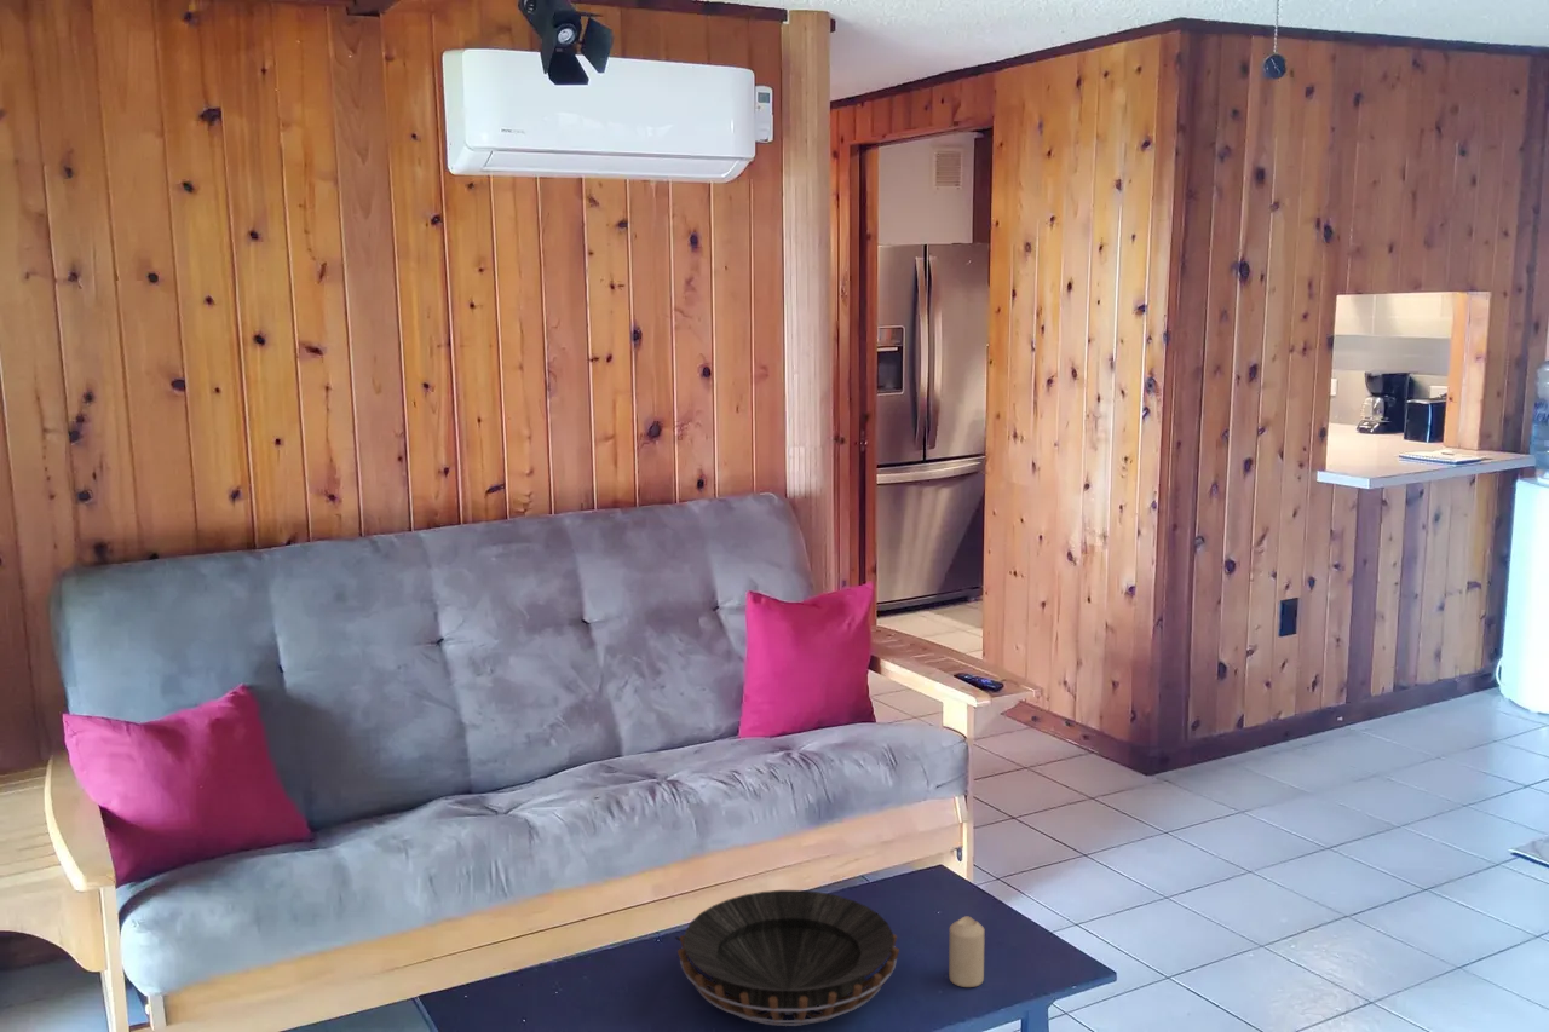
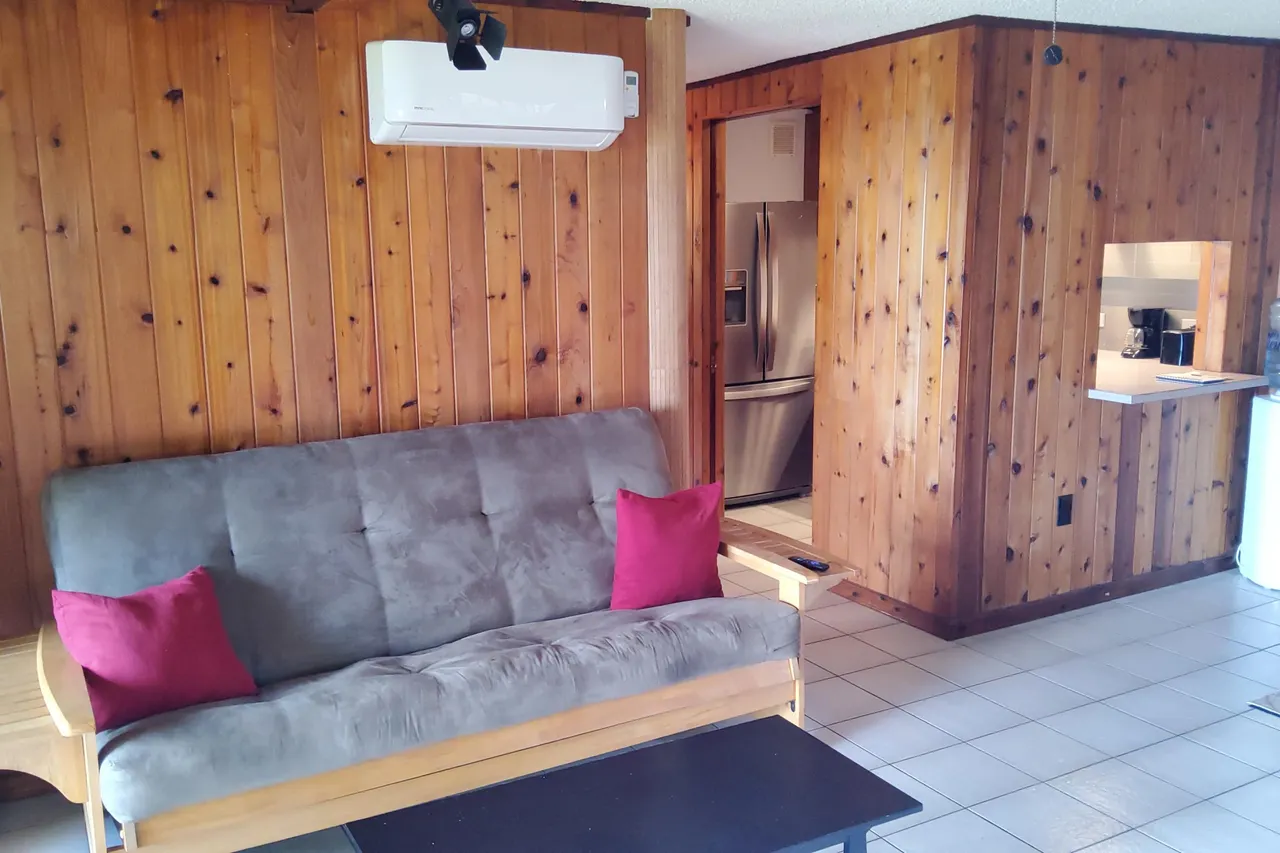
- decorative bowl [674,889,900,1027]
- candle [948,915,985,988]
